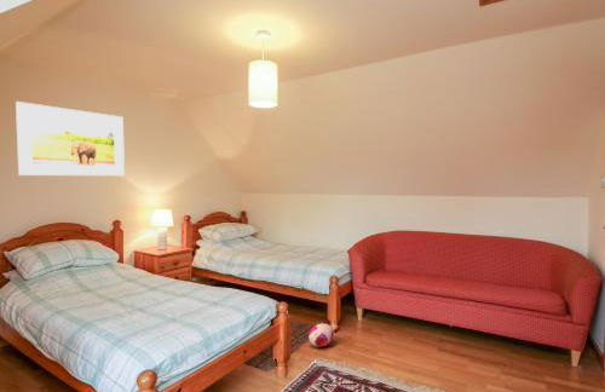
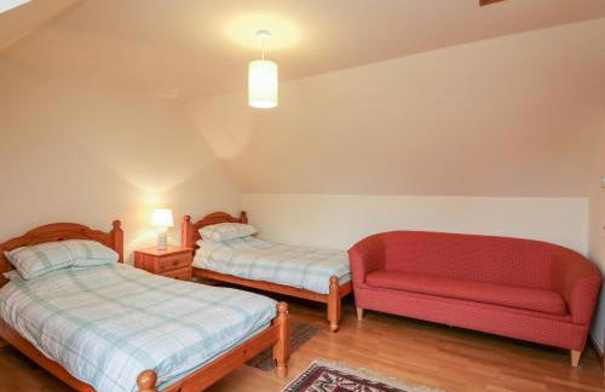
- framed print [15,100,126,177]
- plush toy [307,323,335,348]
